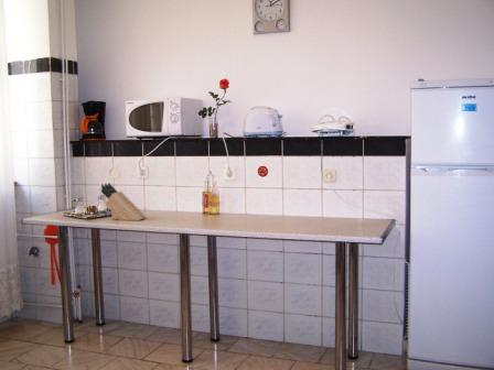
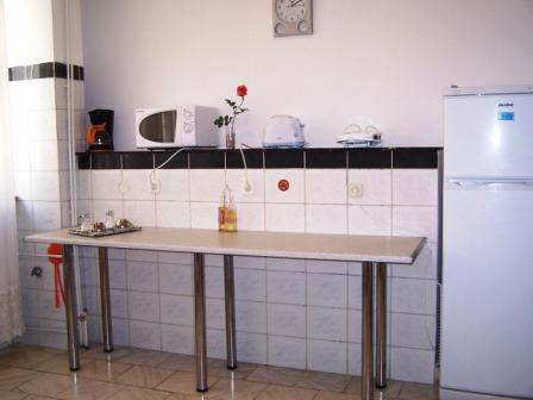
- knife block [100,182,147,221]
